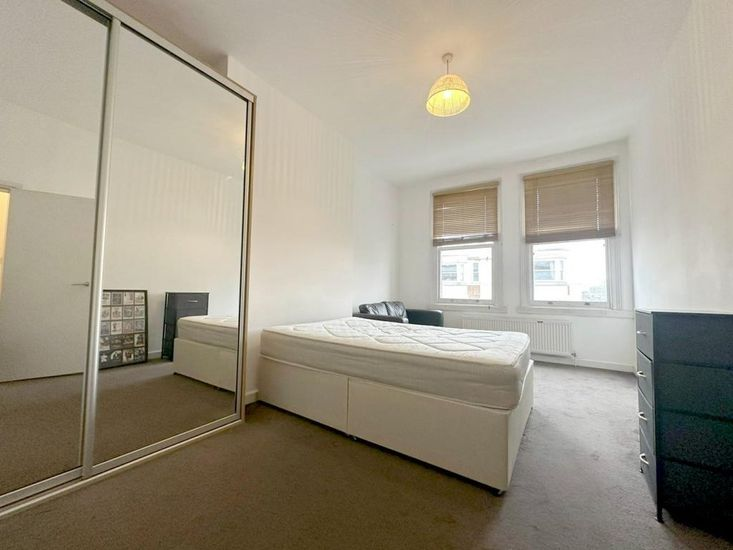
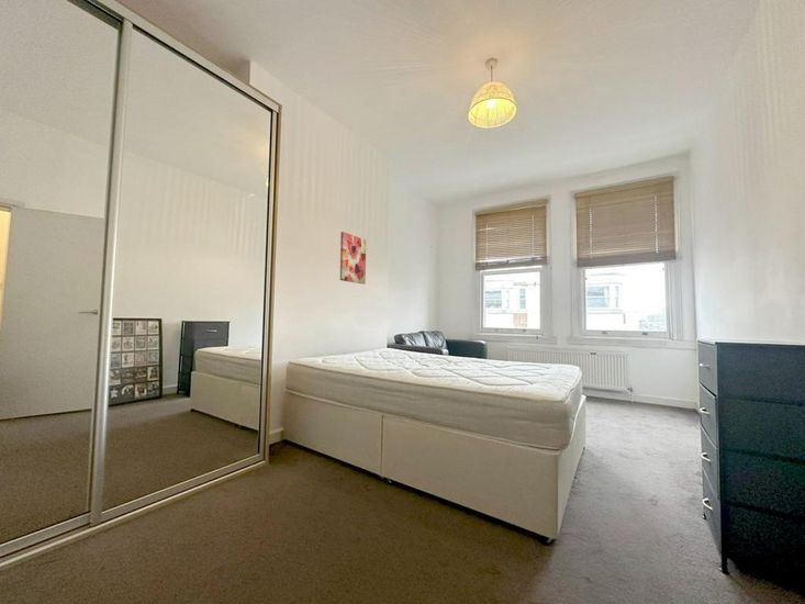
+ wall art [339,231,367,286]
